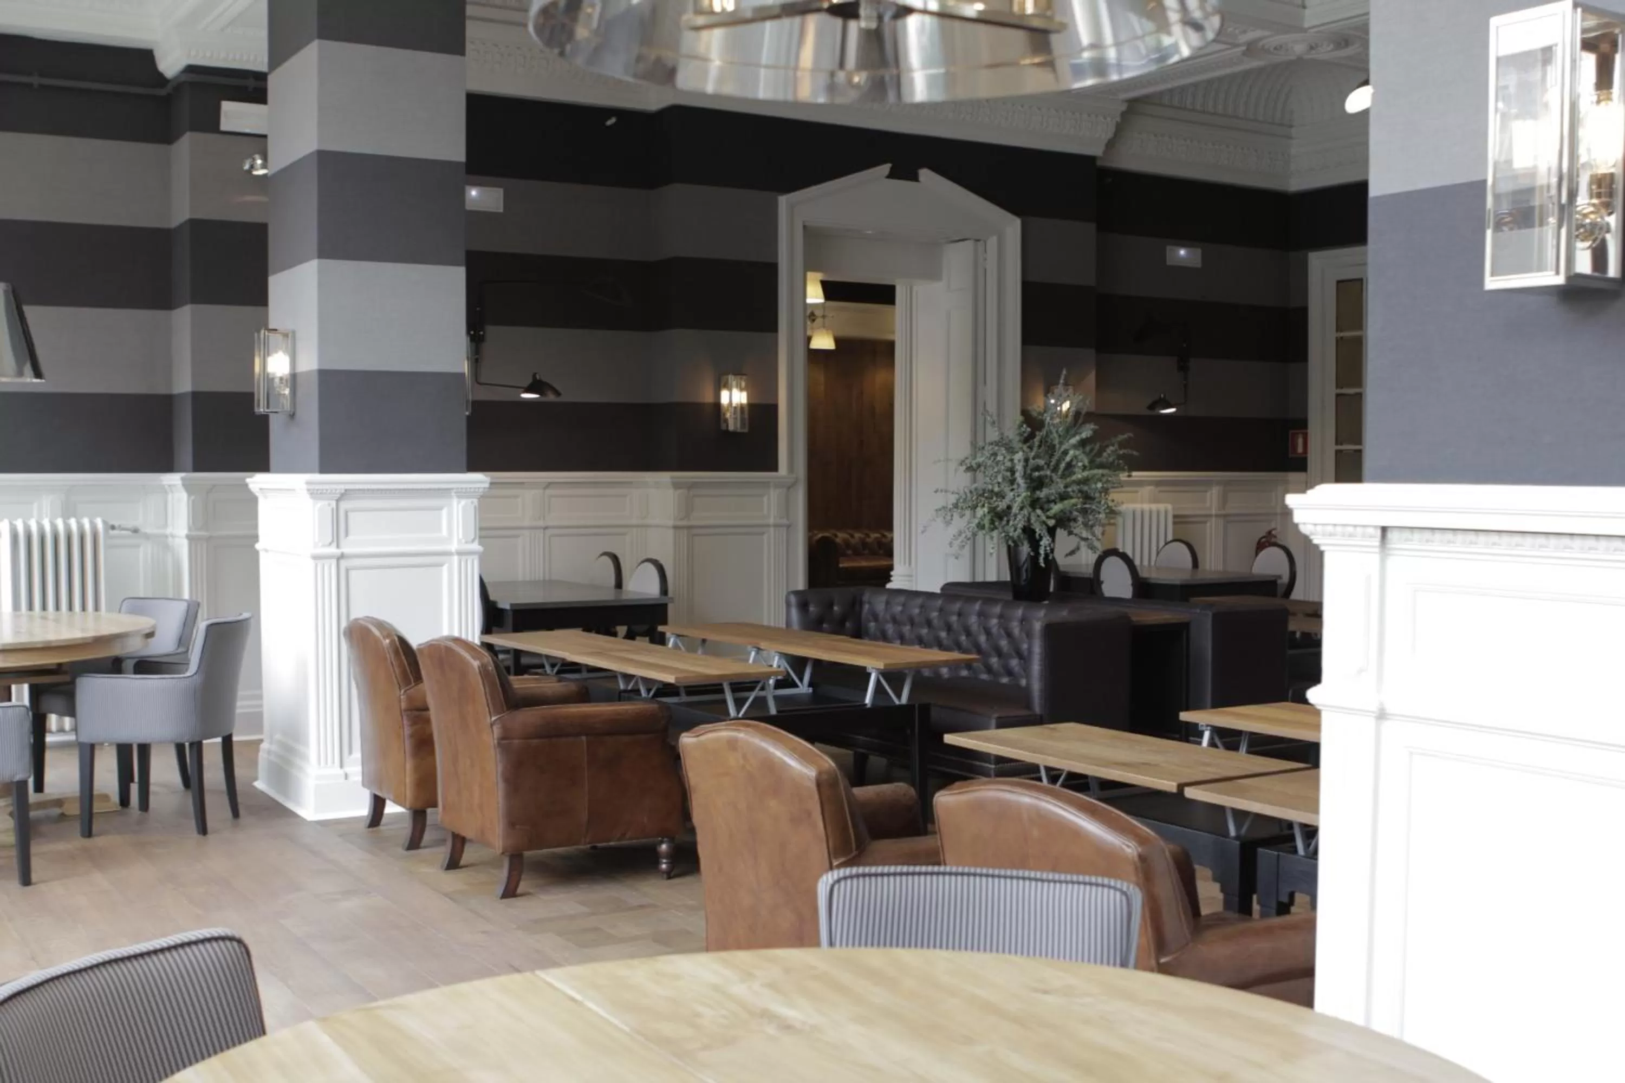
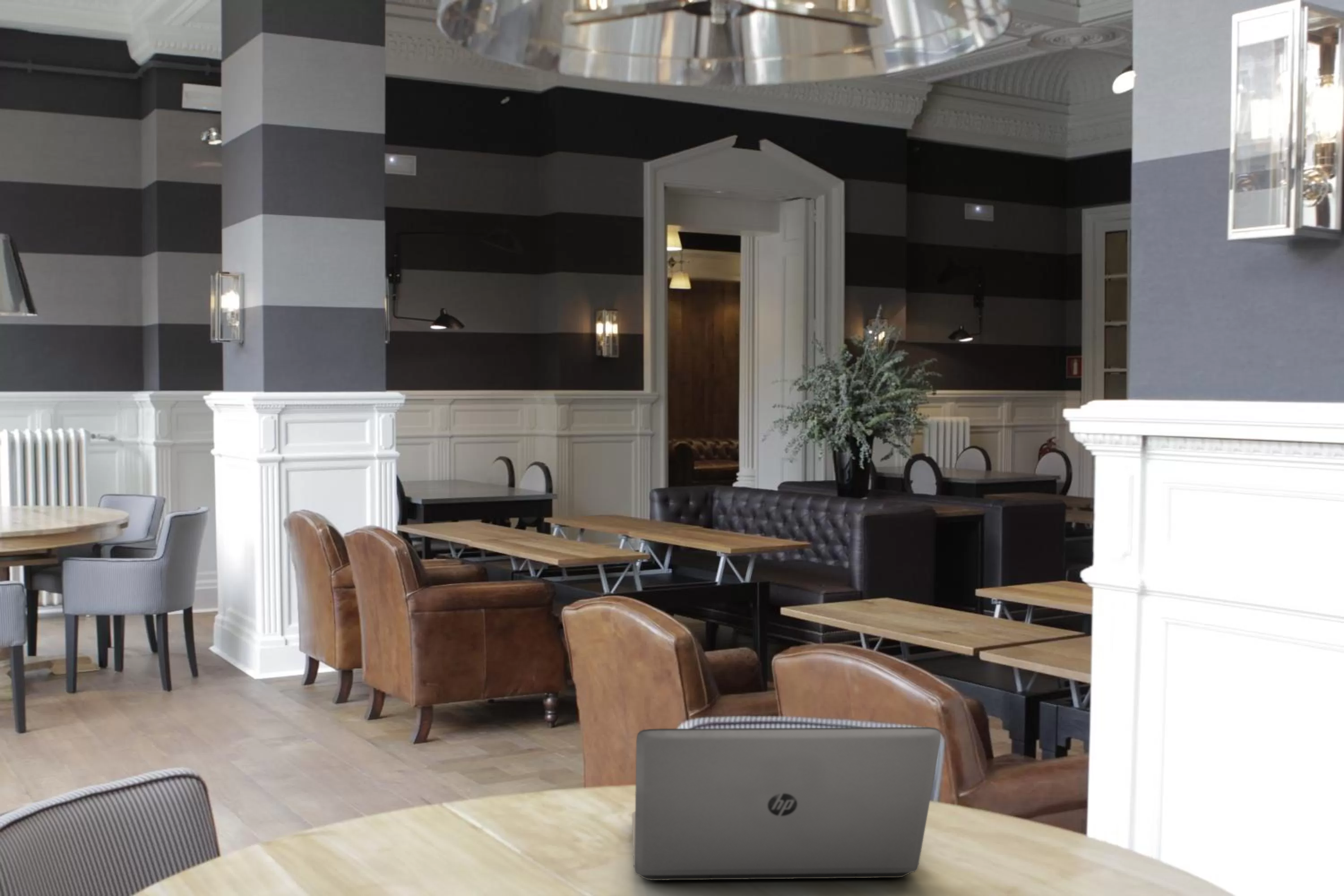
+ laptop [632,727,941,881]
